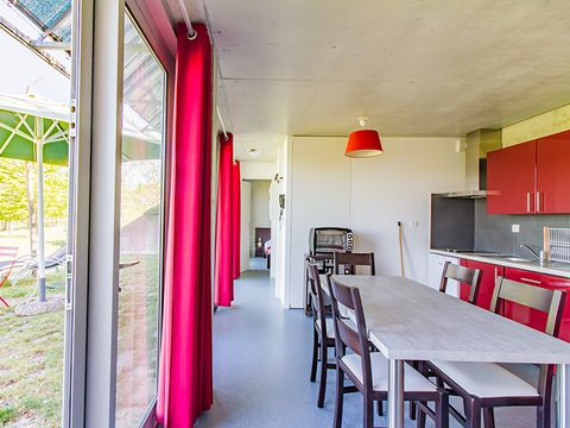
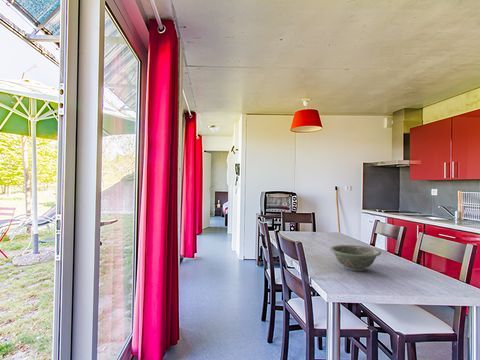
+ decorative bowl [328,244,382,272]
